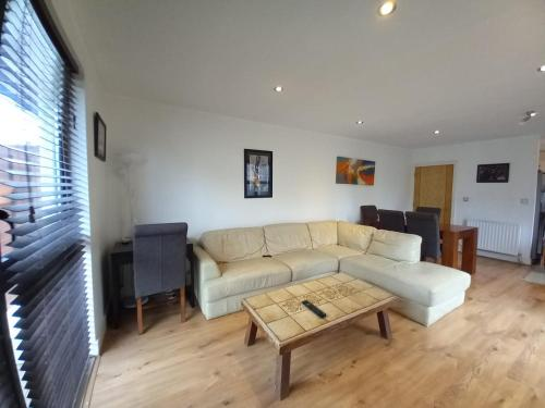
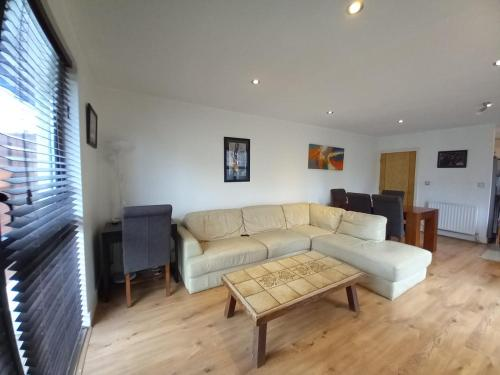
- remote control [301,299,327,319]
